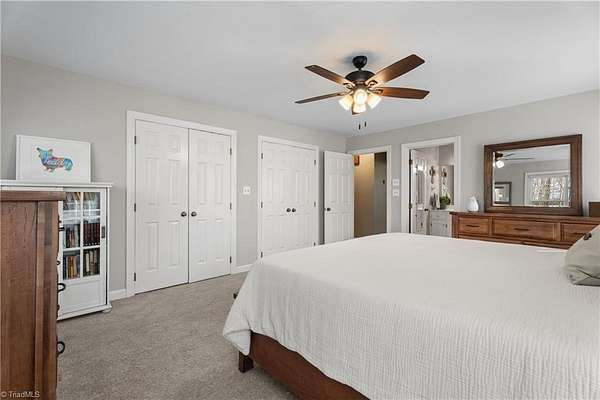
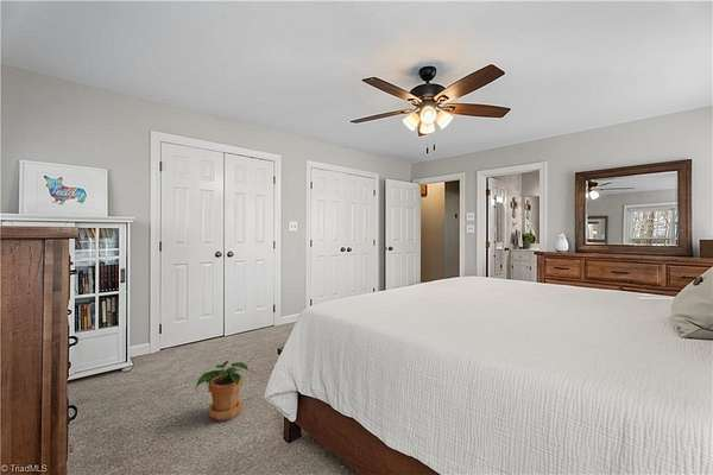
+ potted plant [194,360,250,422]
